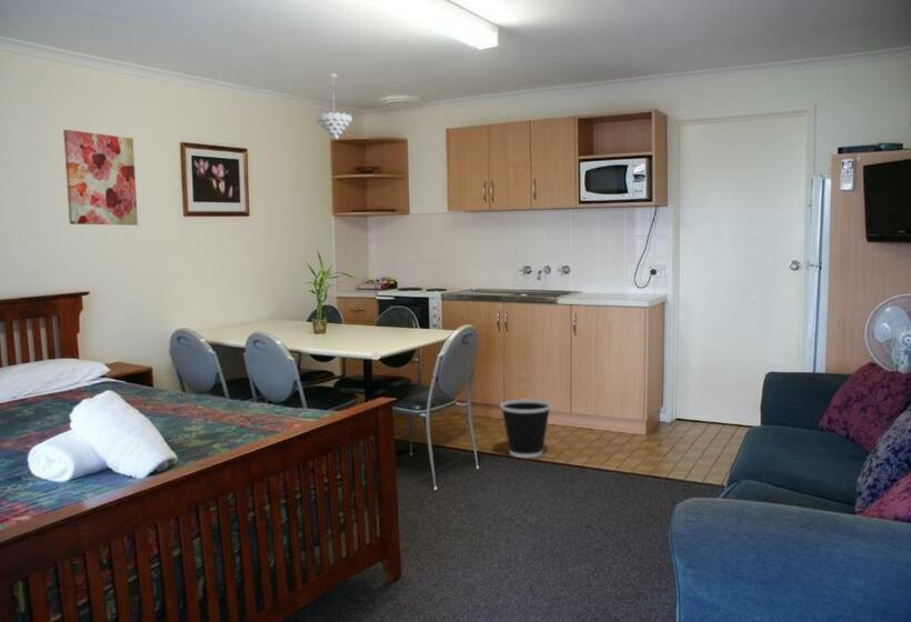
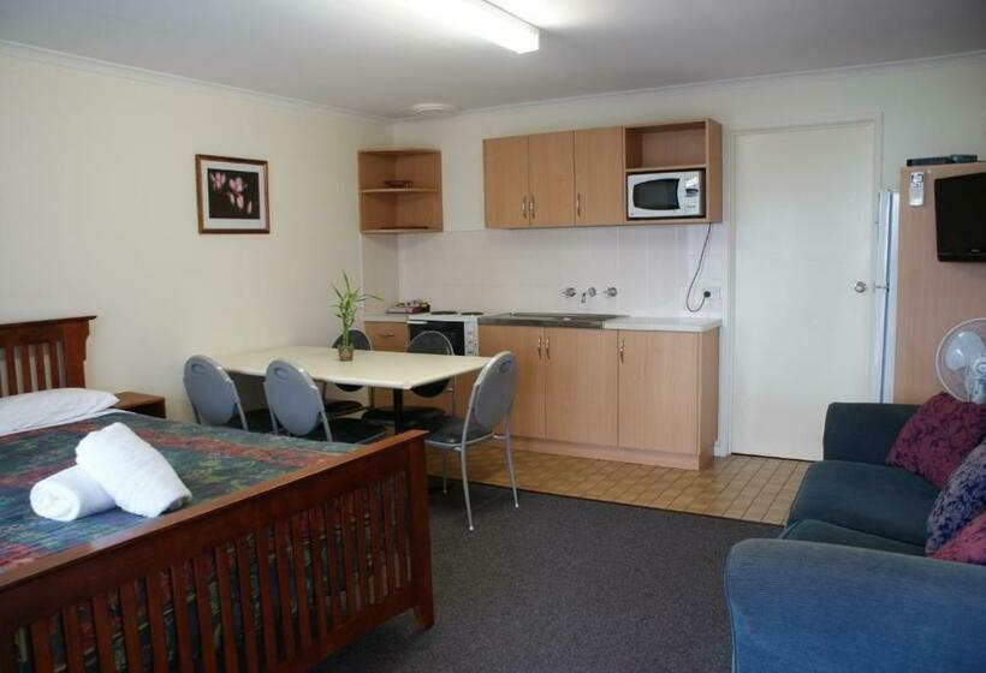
- wastebasket [499,399,552,459]
- wall art [62,129,139,227]
- pendant light [316,73,353,141]
